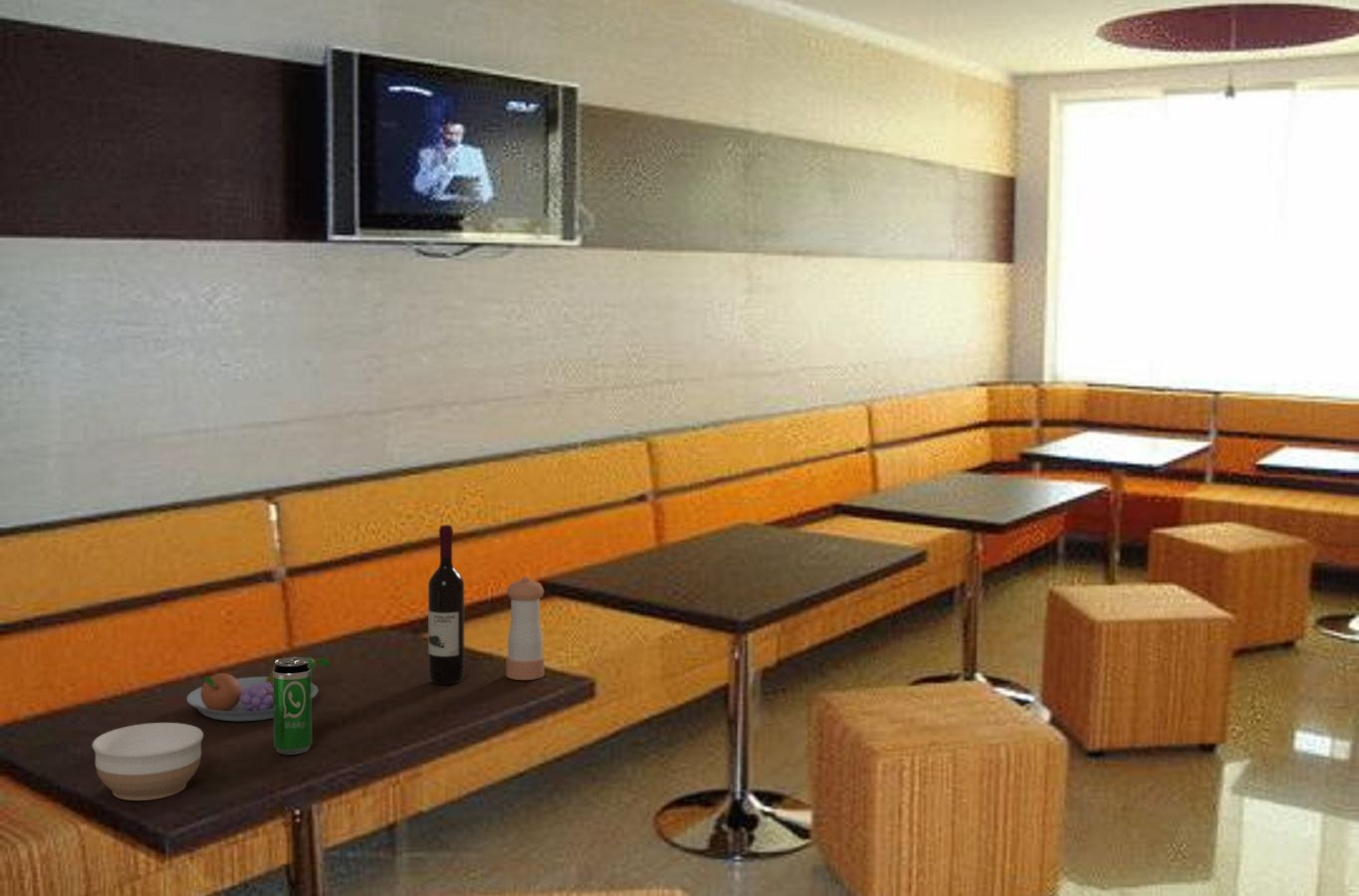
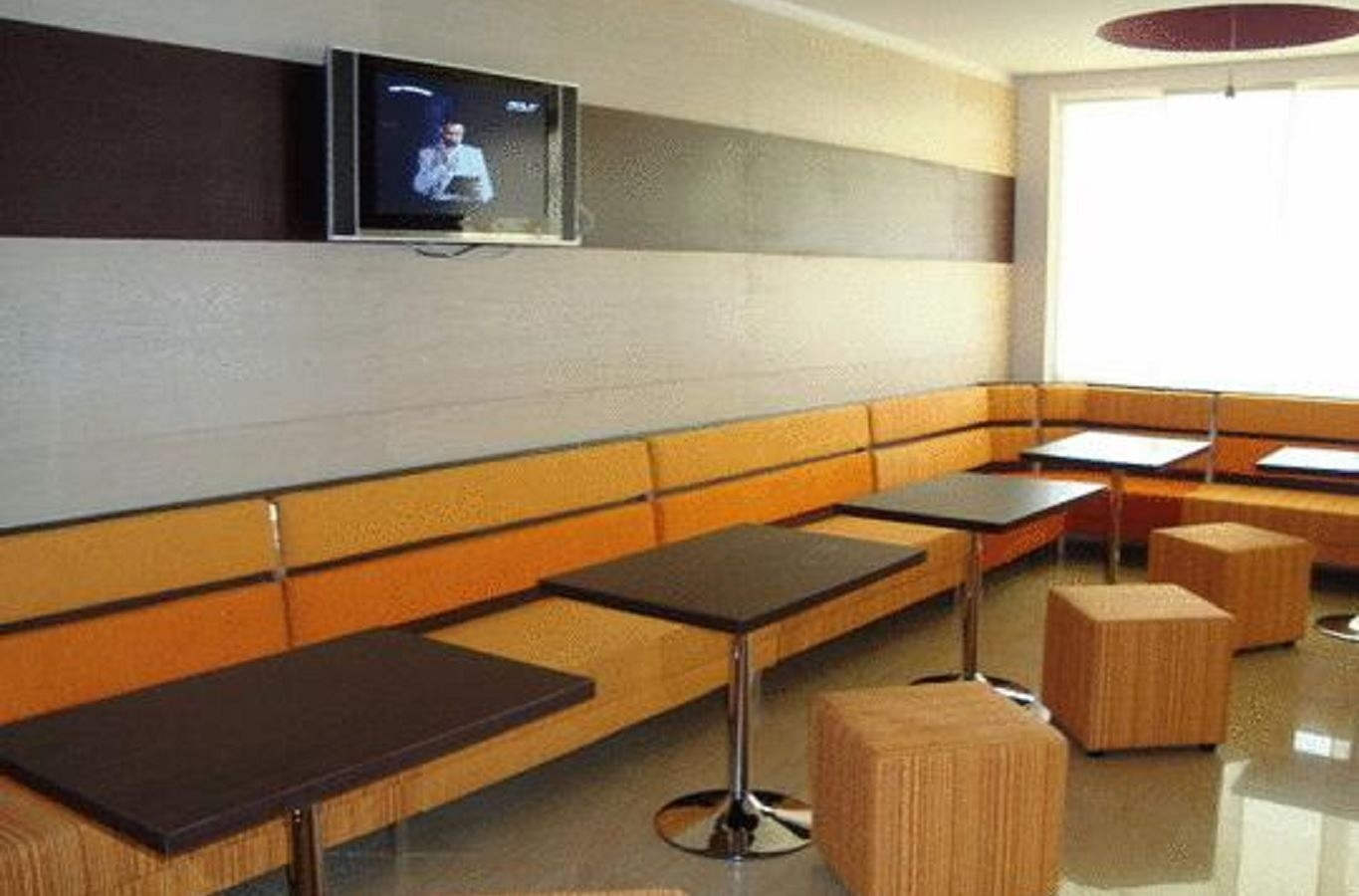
- pepper shaker [505,575,546,681]
- bowl [91,722,204,801]
- beverage can [272,656,313,756]
- wine bottle [427,524,465,686]
- fruit bowl [186,656,331,722]
